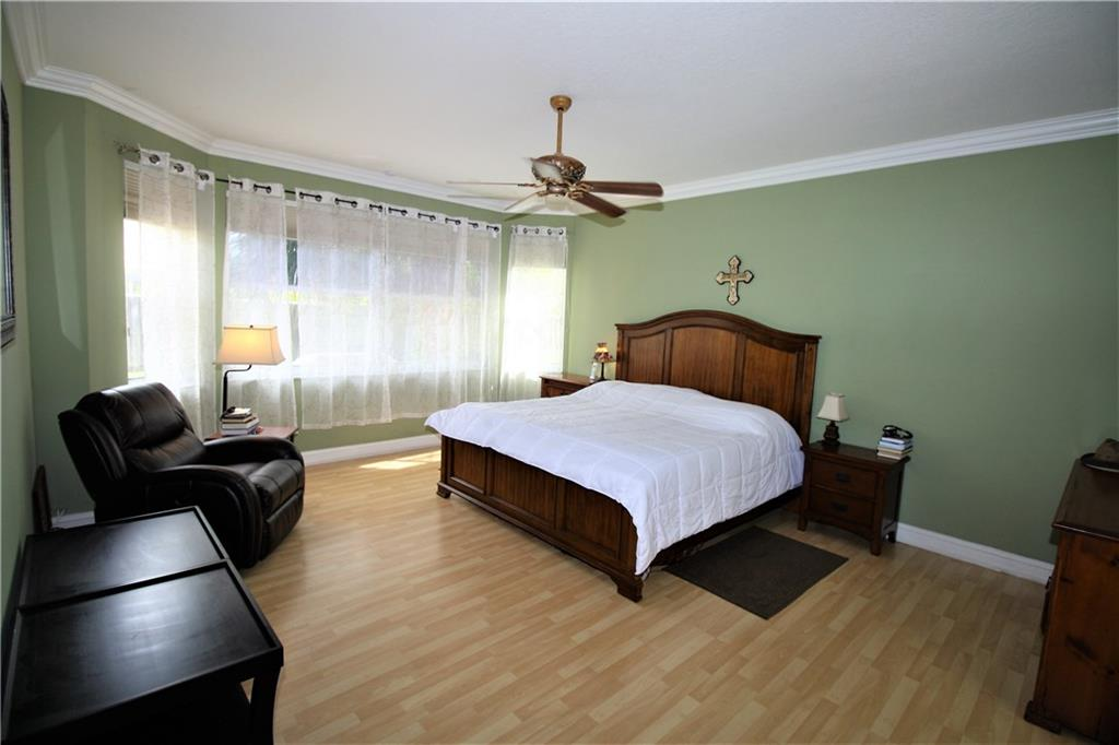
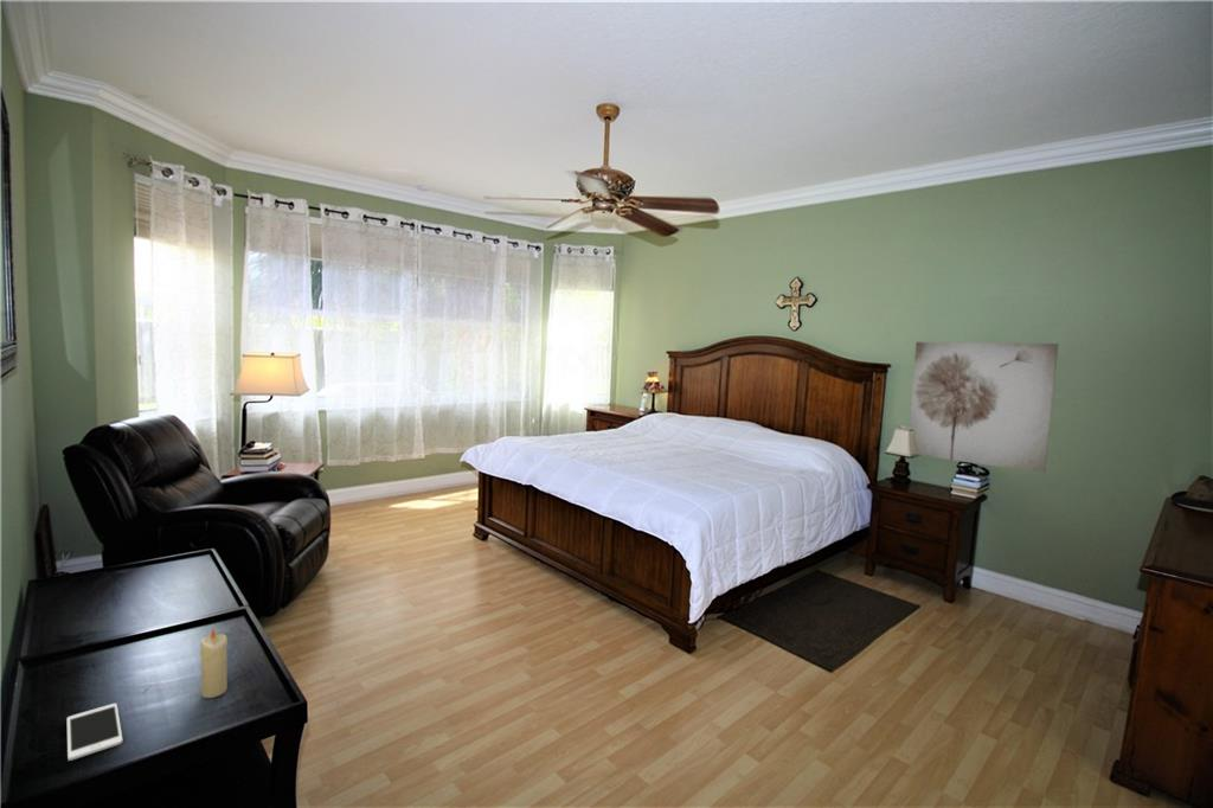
+ wall art [909,341,1060,474]
+ cell phone [65,703,123,762]
+ candle [199,627,229,699]
